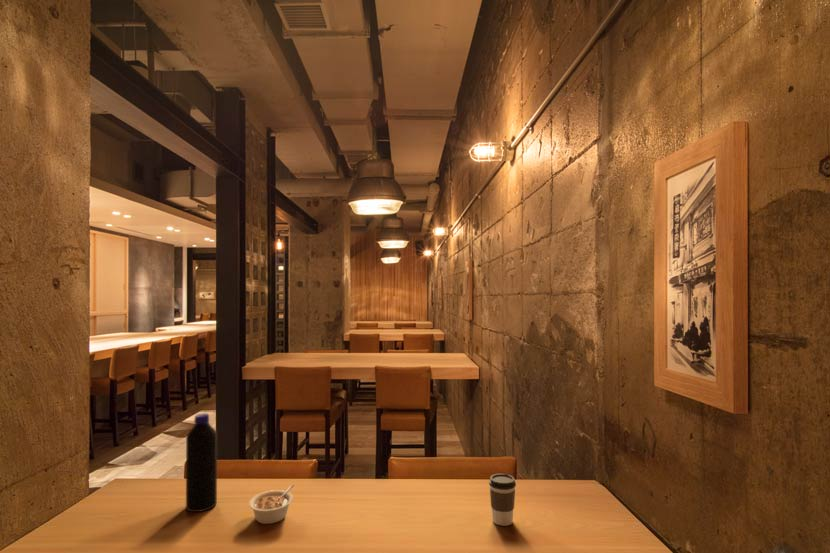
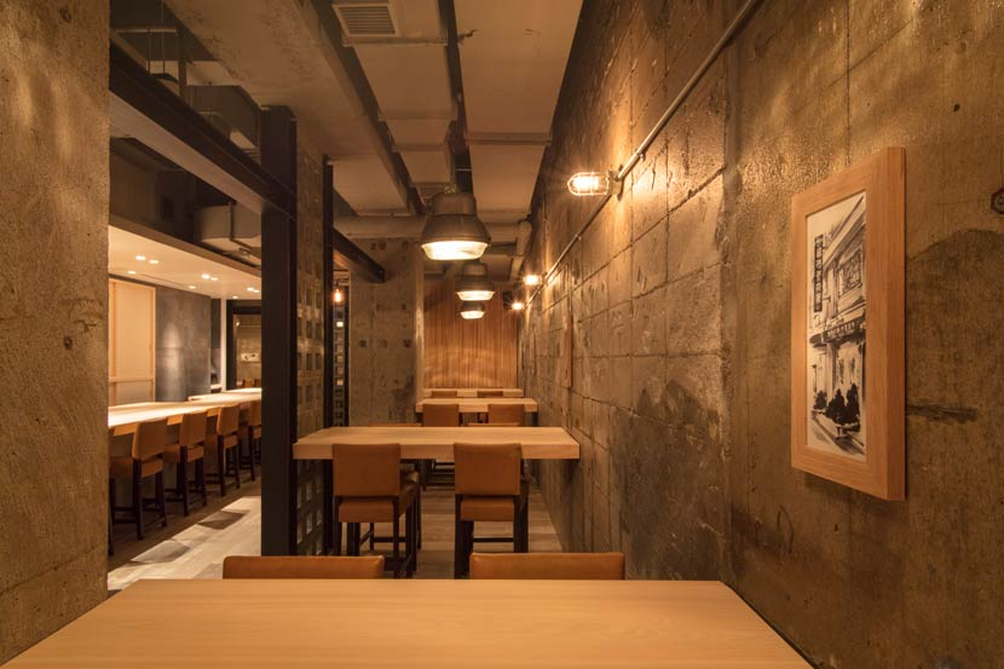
- legume [248,484,295,525]
- bottle [185,412,218,513]
- coffee cup [488,473,517,527]
